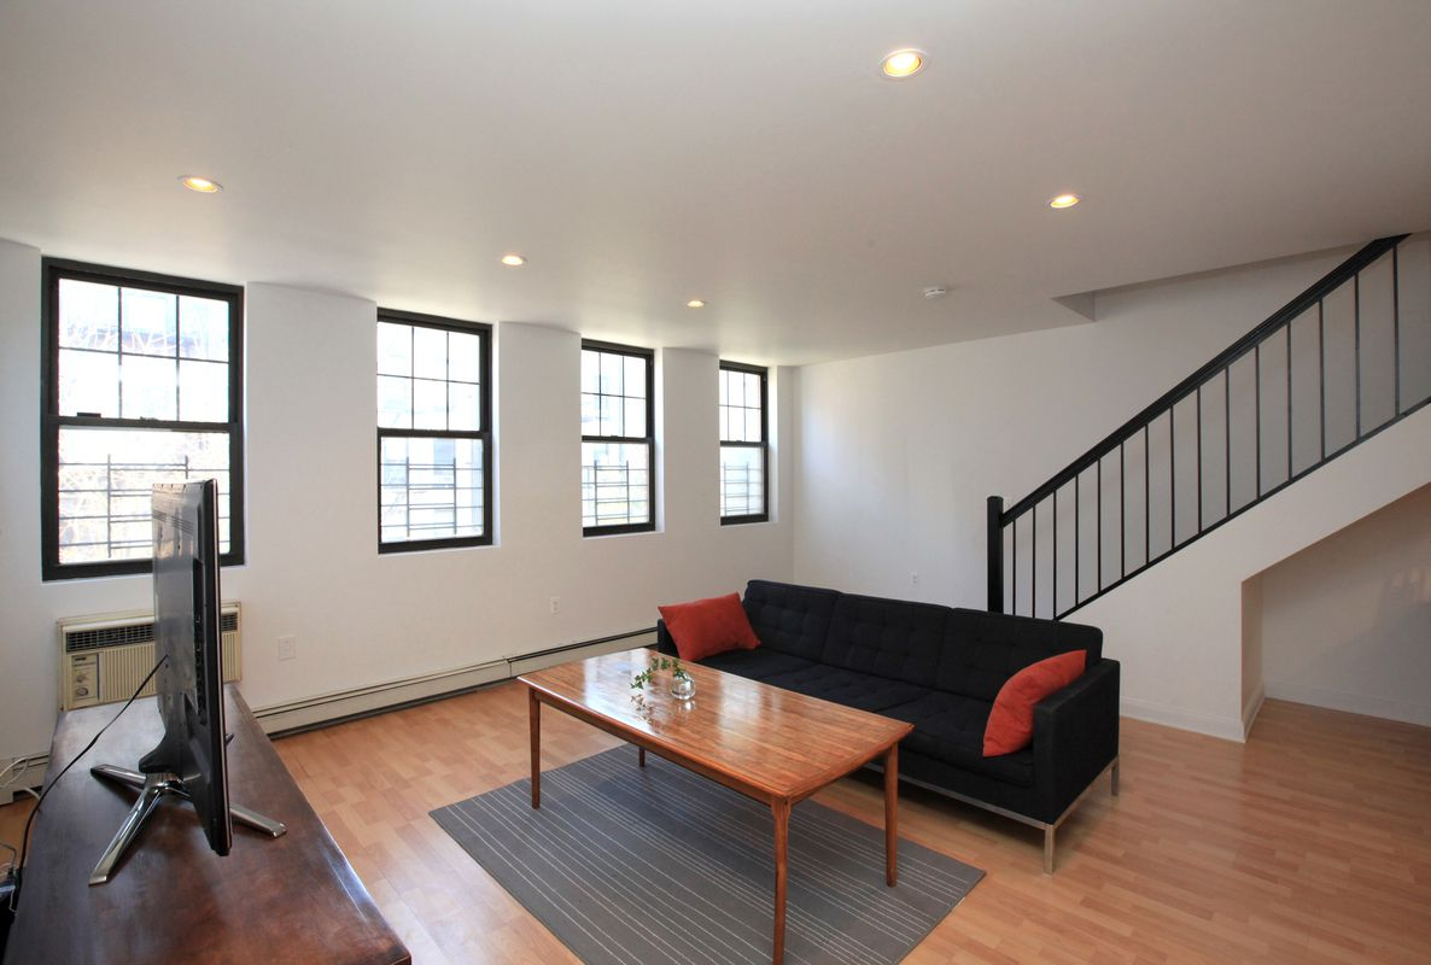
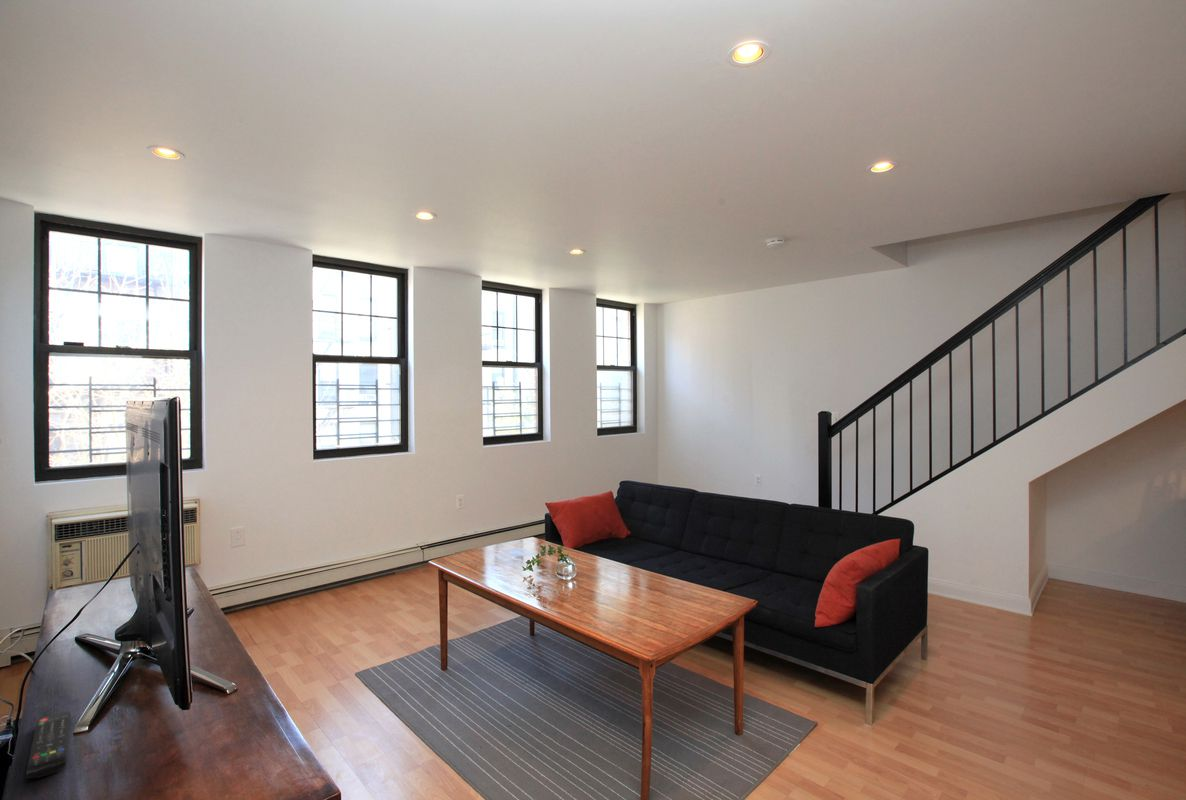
+ remote control [25,710,72,779]
